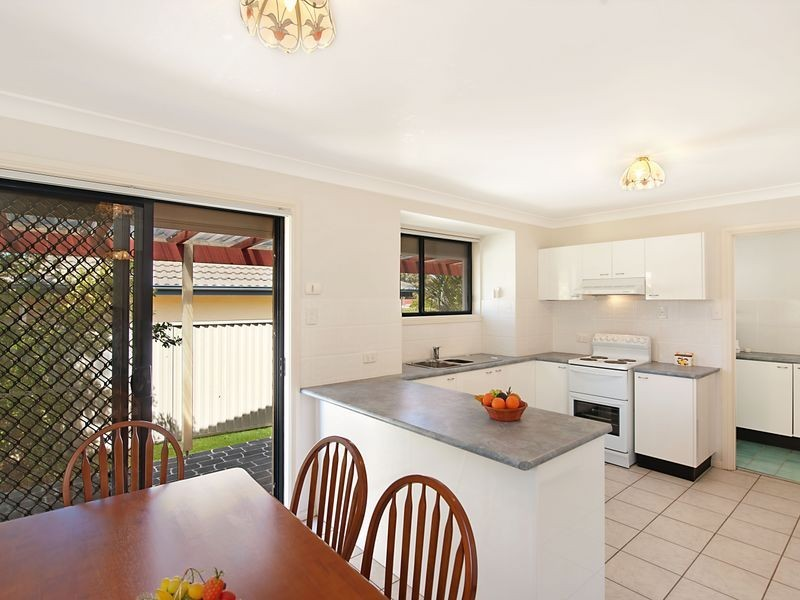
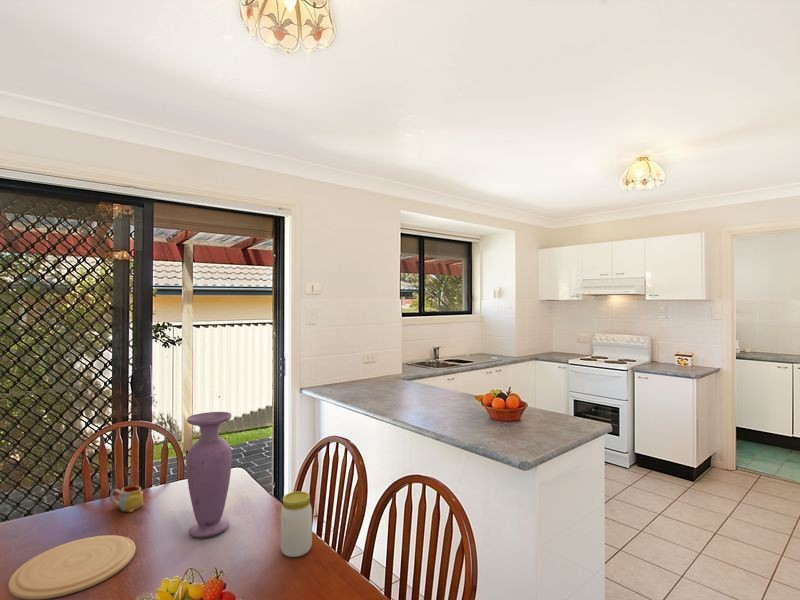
+ plate [7,534,137,600]
+ vase [185,411,233,538]
+ jar [280,490,313,558]
+ mug [109,485,145,513]
